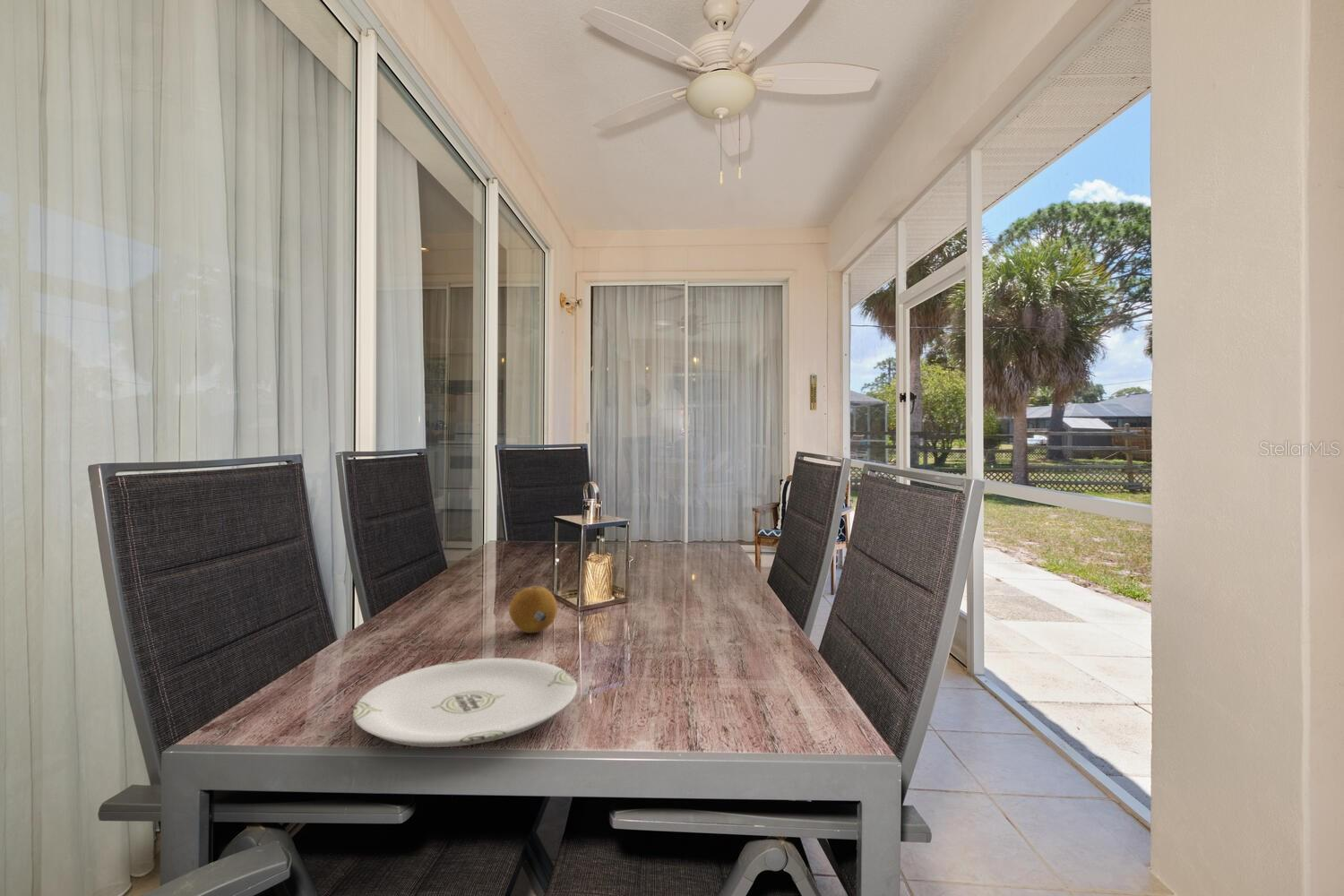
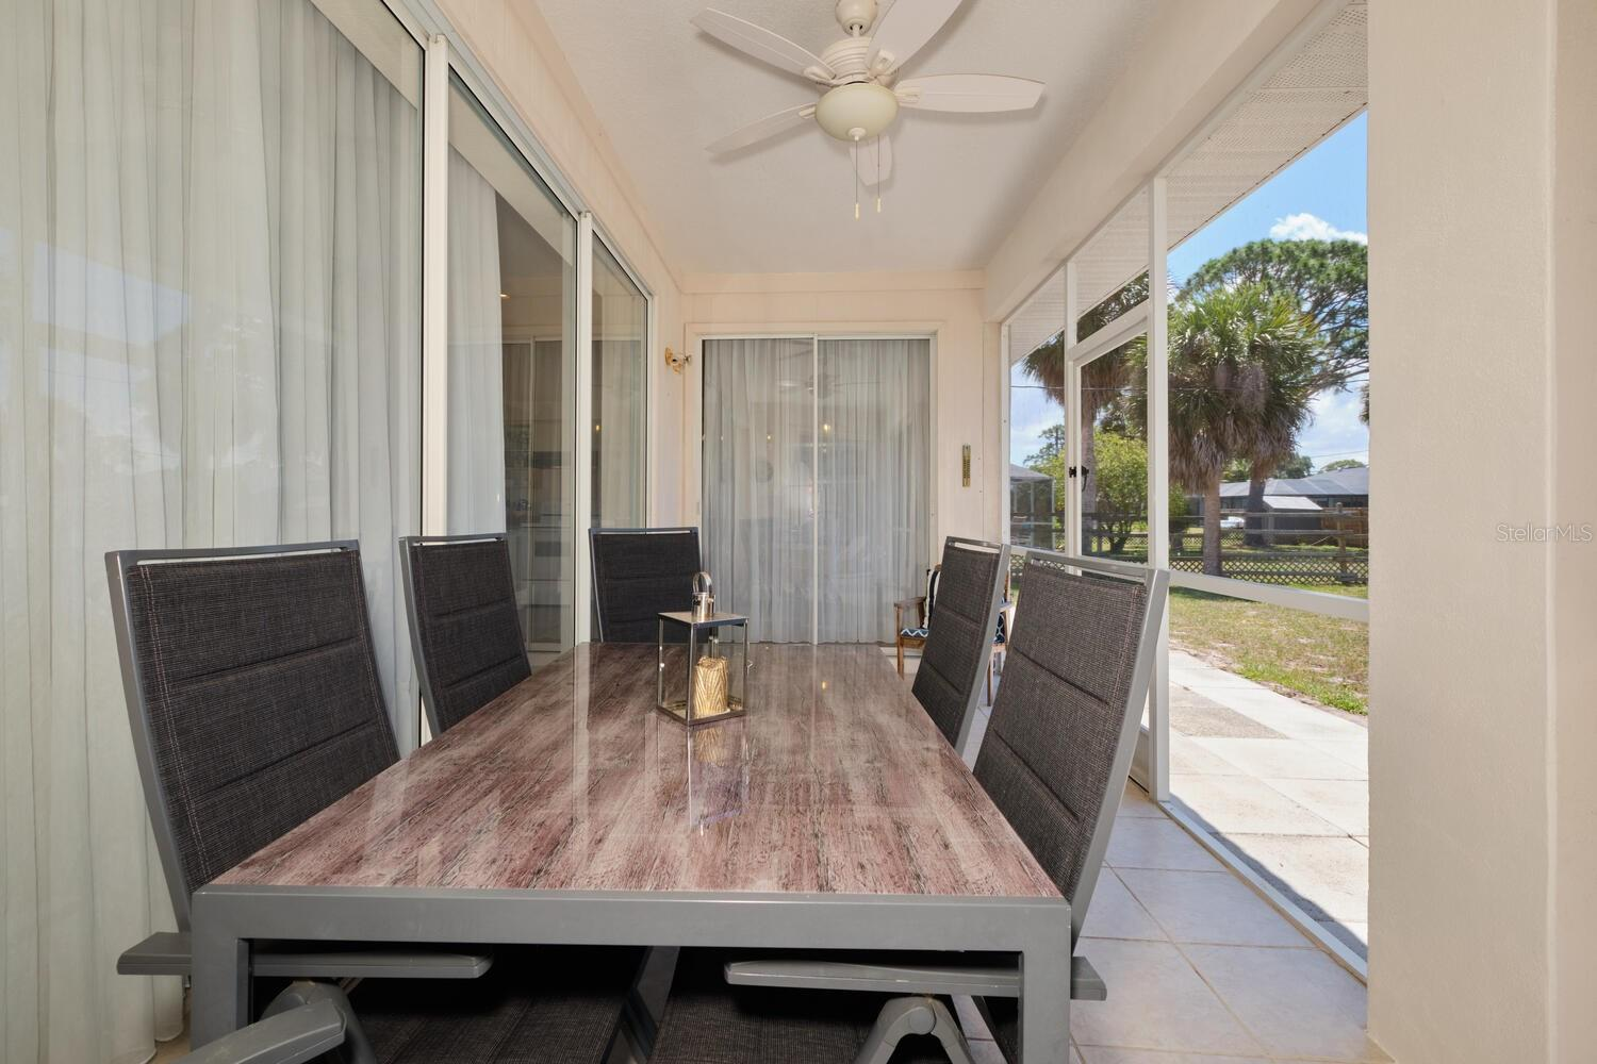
- fruit [508,585,558,633]
- plate [352,657,578,748]
